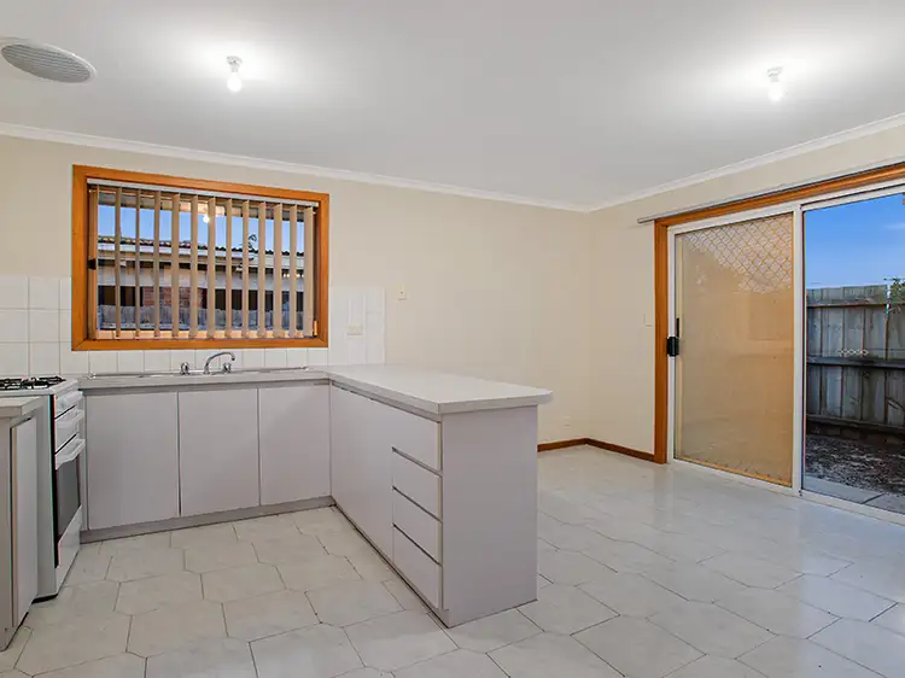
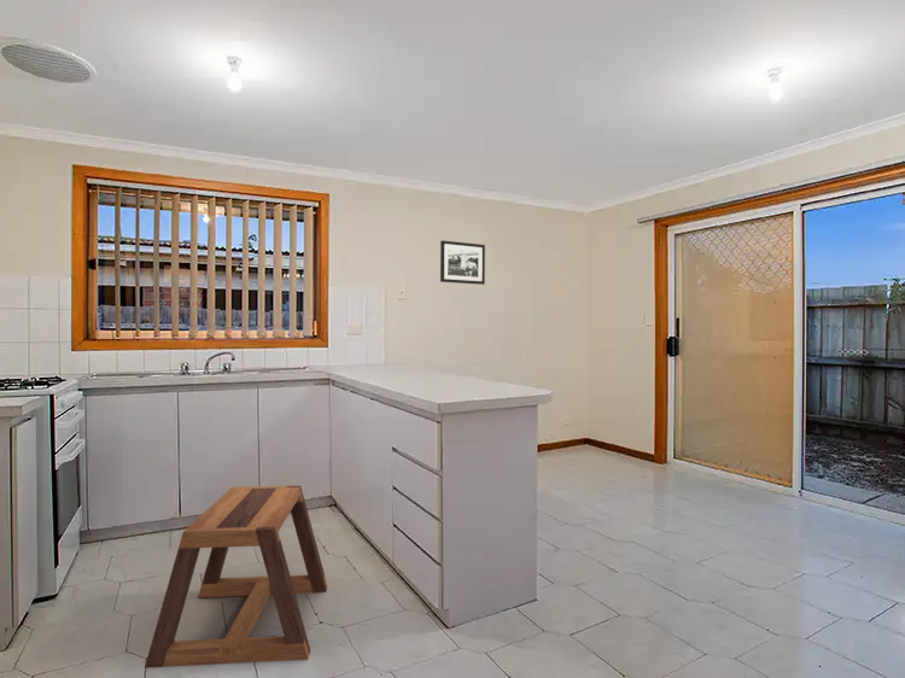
+ picture frame [439,239,486,286]
+ stool [144,485,328,670]
